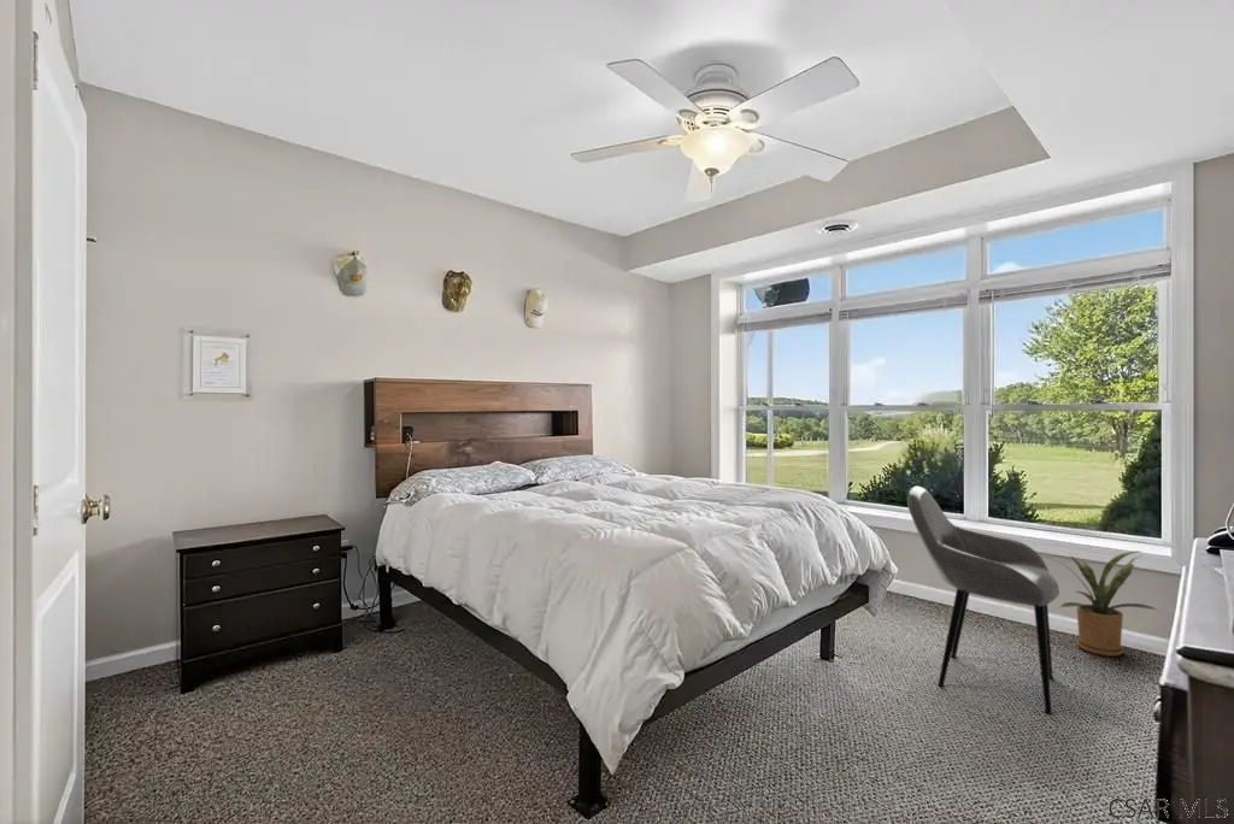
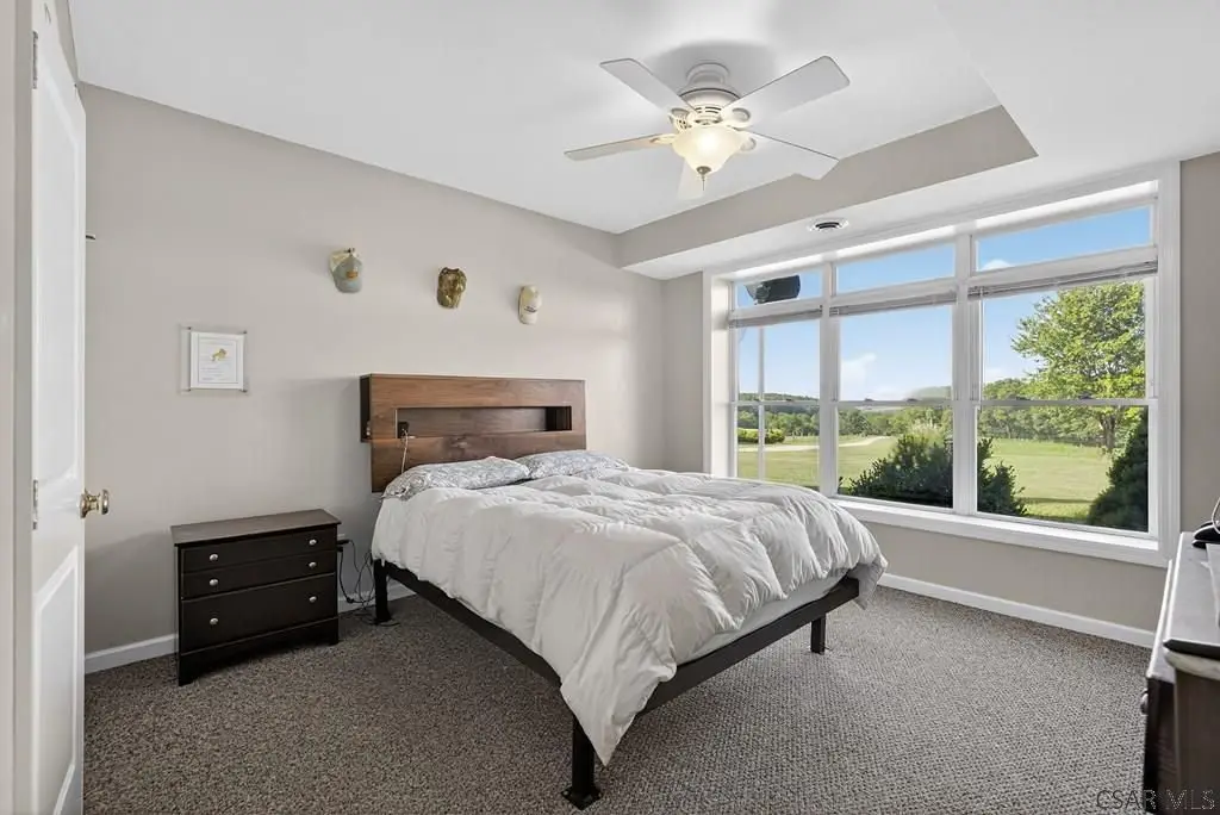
- armchair [906,484,1060,716]
- house plant [1042,549,1159,658]
